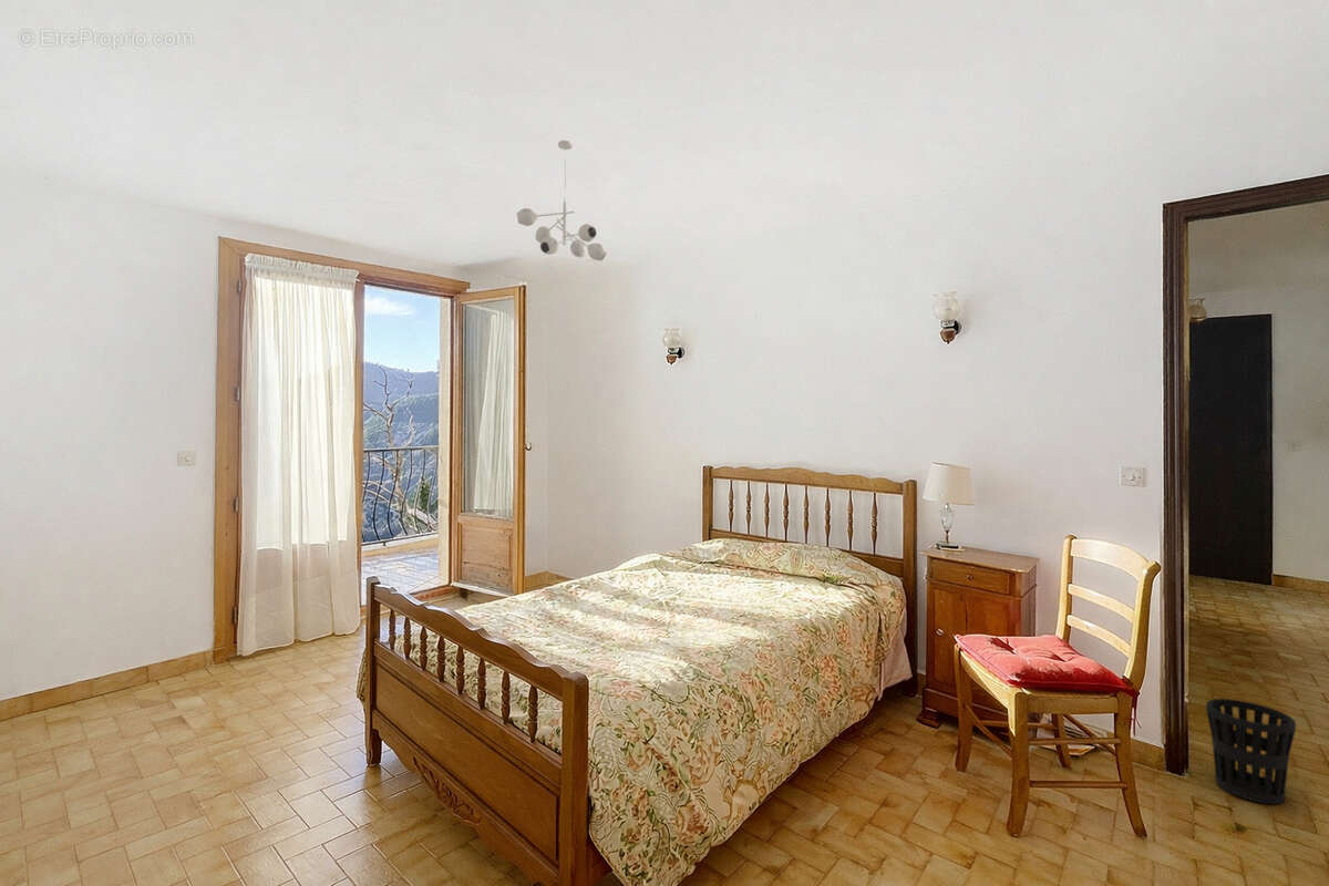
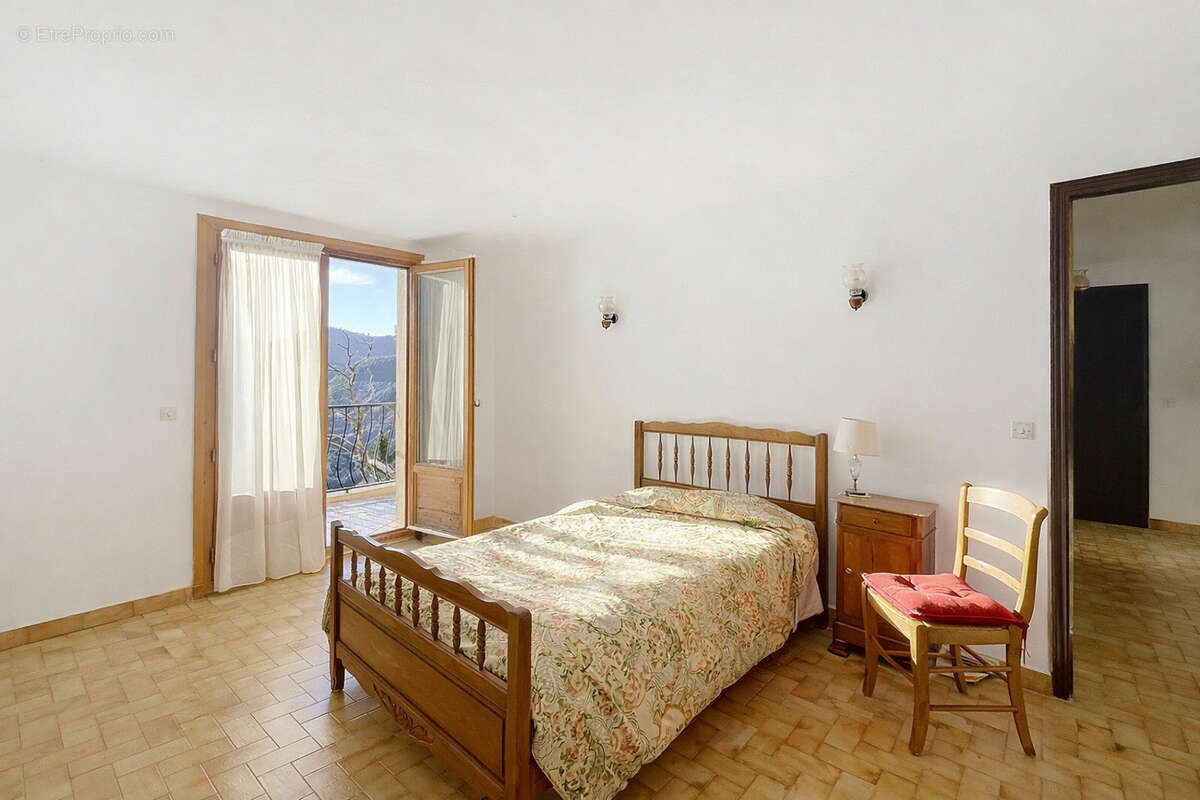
- ceiling light fixture [516,140,608,261]
- wastebasket [1205,698,1297,805]
